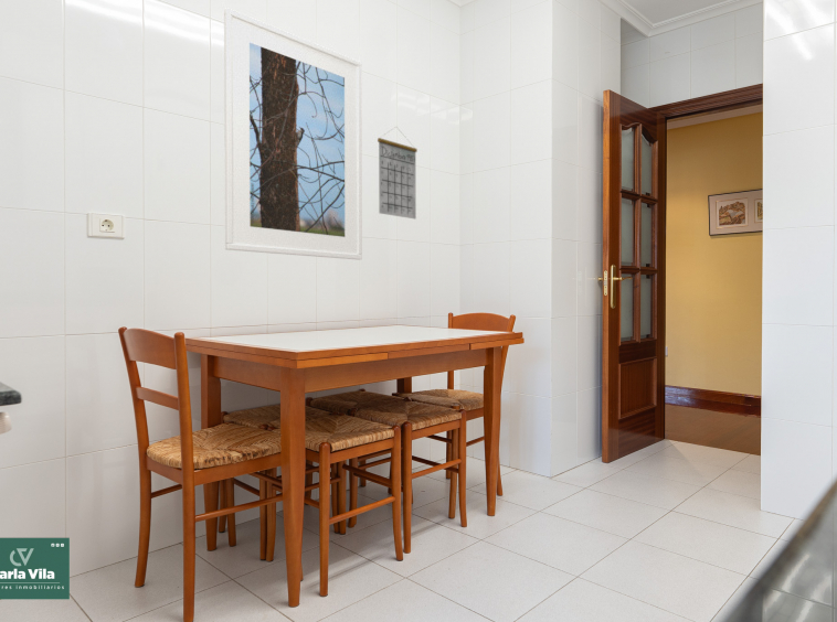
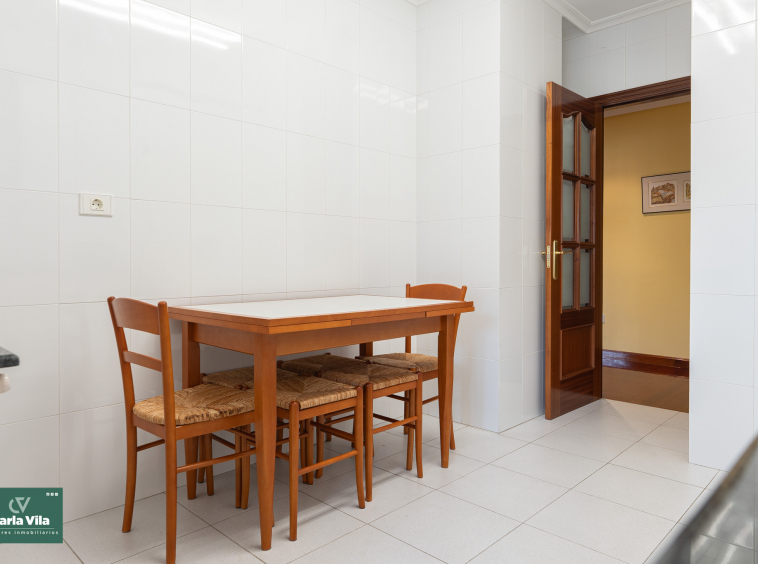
- calendar [377,126,418,221]
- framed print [223,7,363,261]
